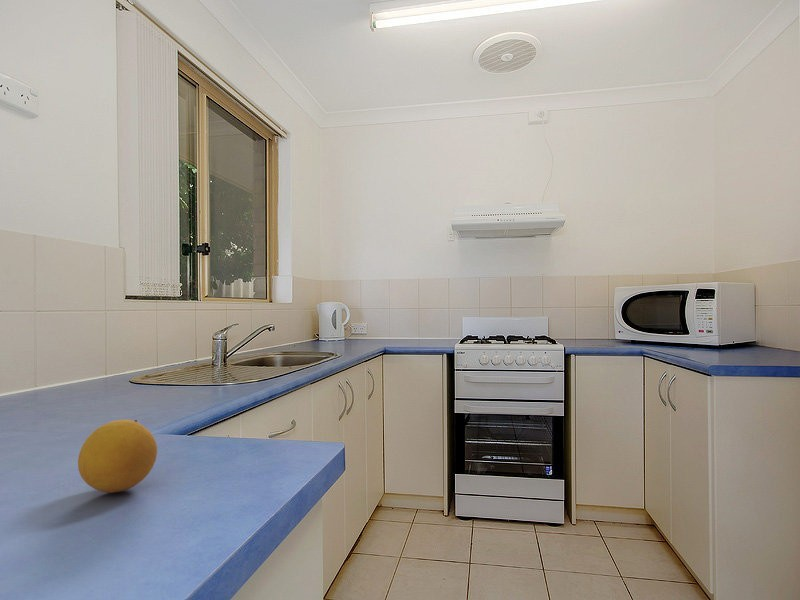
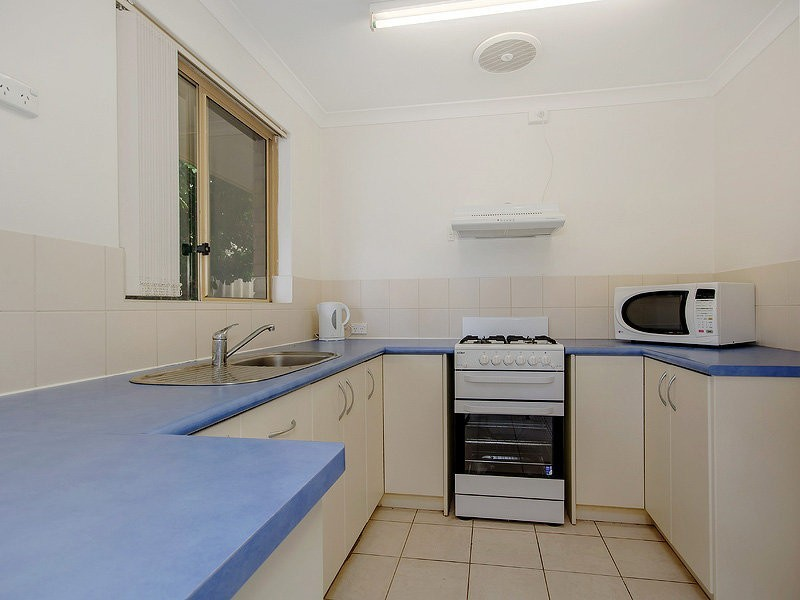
- fruit [77,419,158,494]
